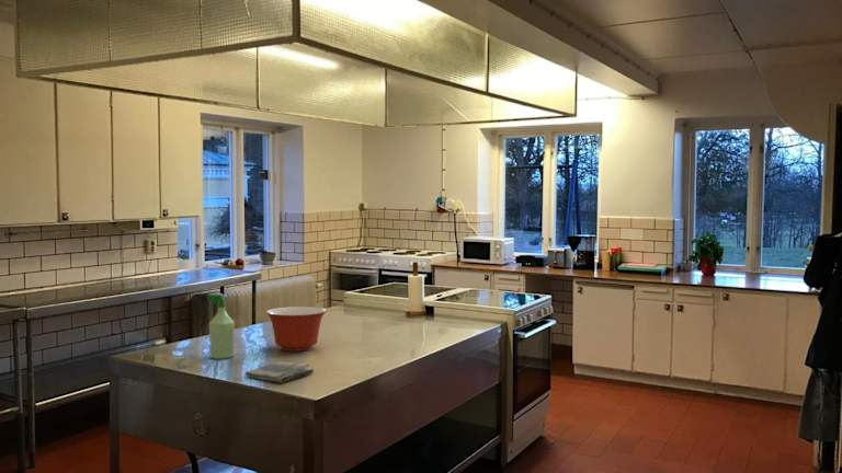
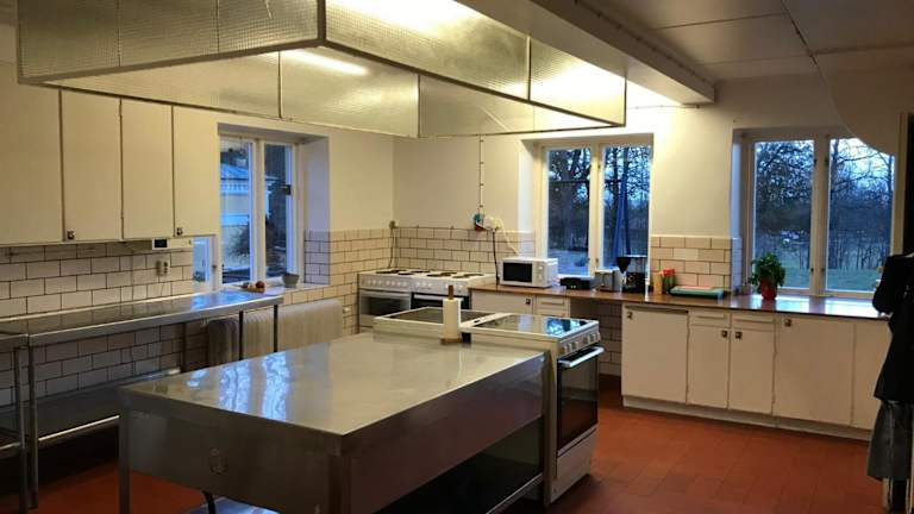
- spray bottle [206,292,236,360]
- mixing bowl [265,305,328,353]
- dish towel [243,361,315,383]
